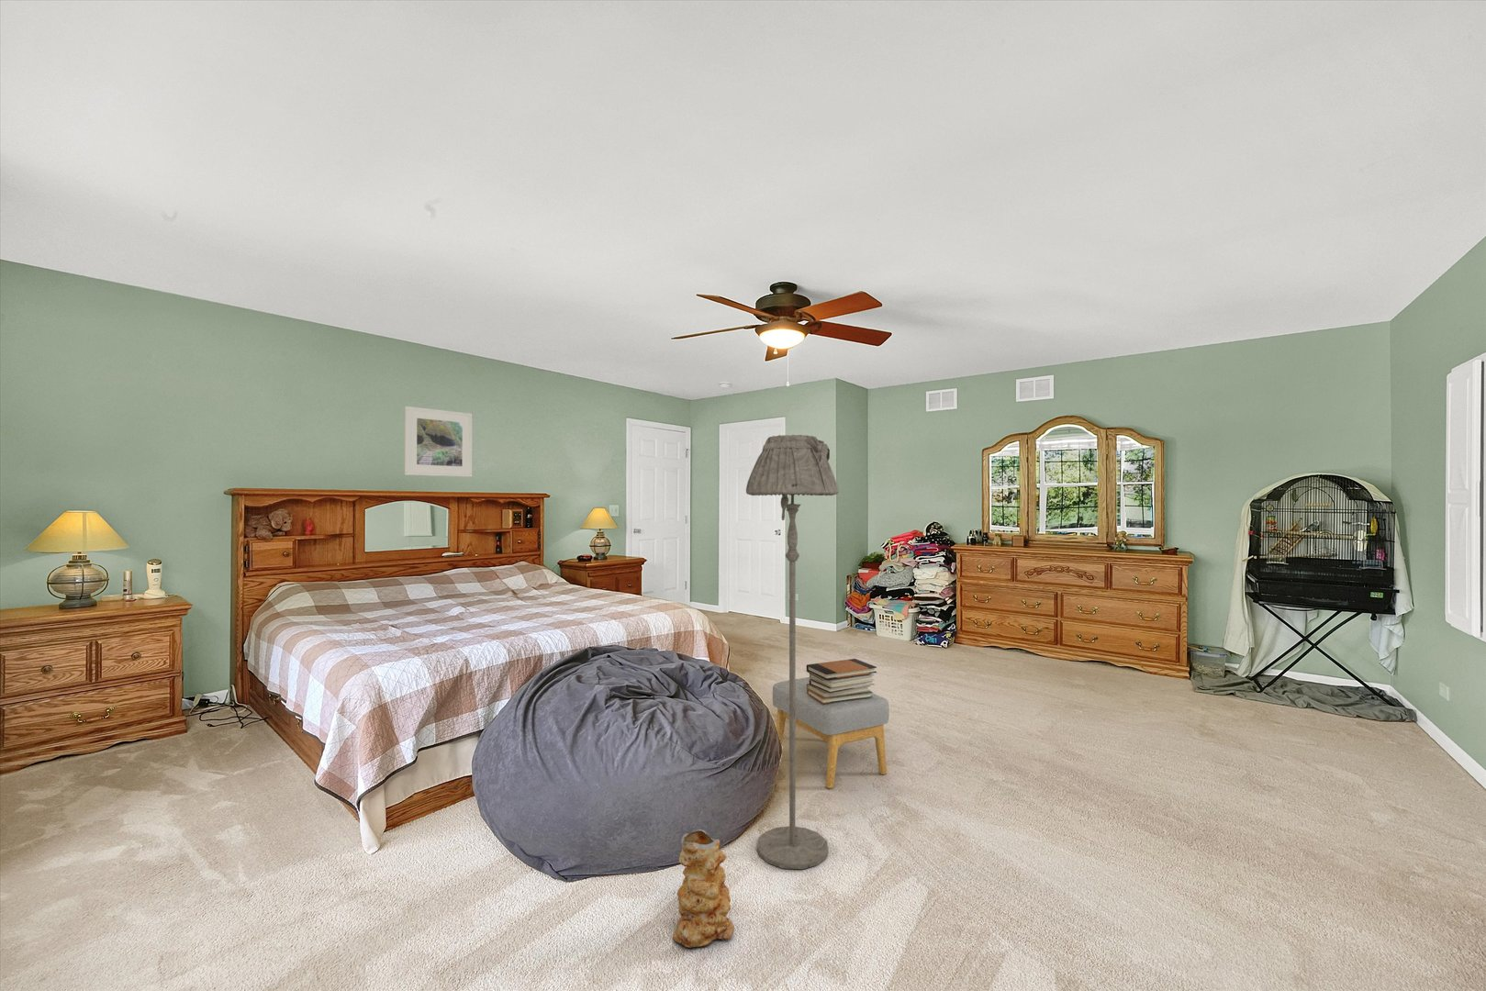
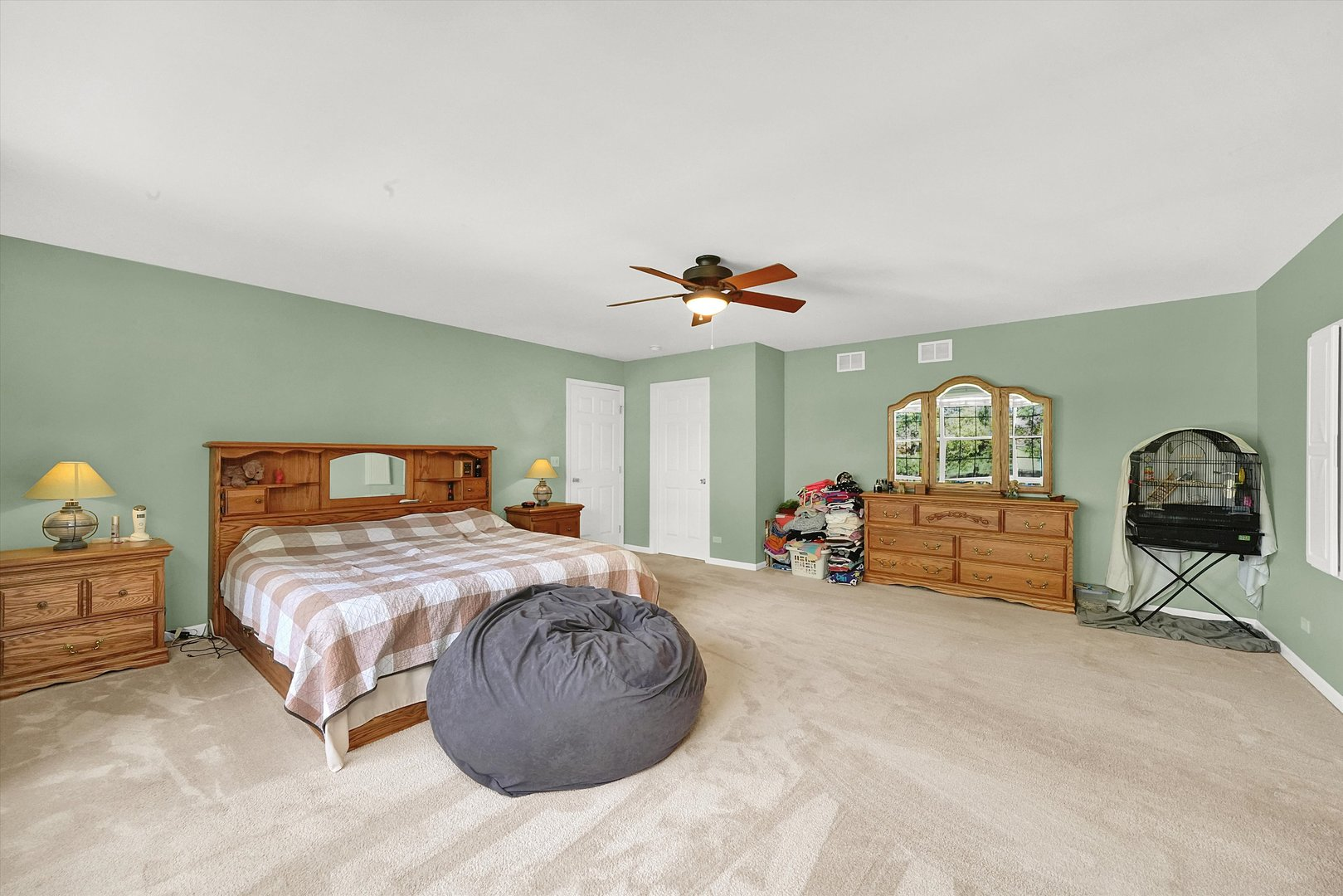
- floor lamp [746,434,839,869]
- book stack [806,658,877,703]
- vase [672,828,735,949]
- footstool [772,676,891,789]
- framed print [404,406,472,478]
